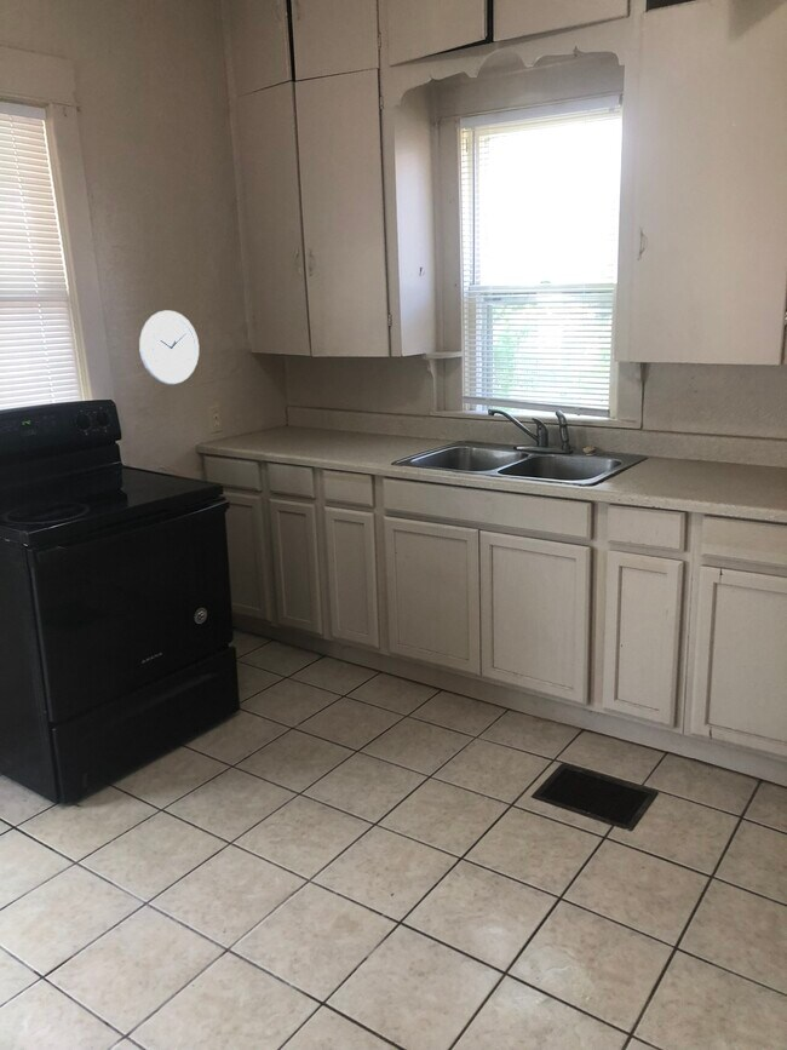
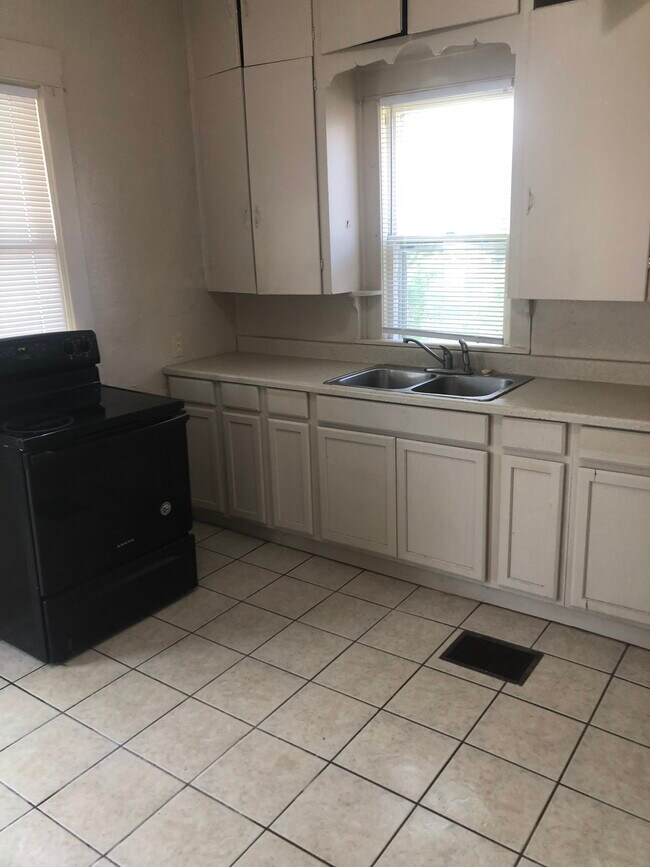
- wall clock [138,309,200,385]
